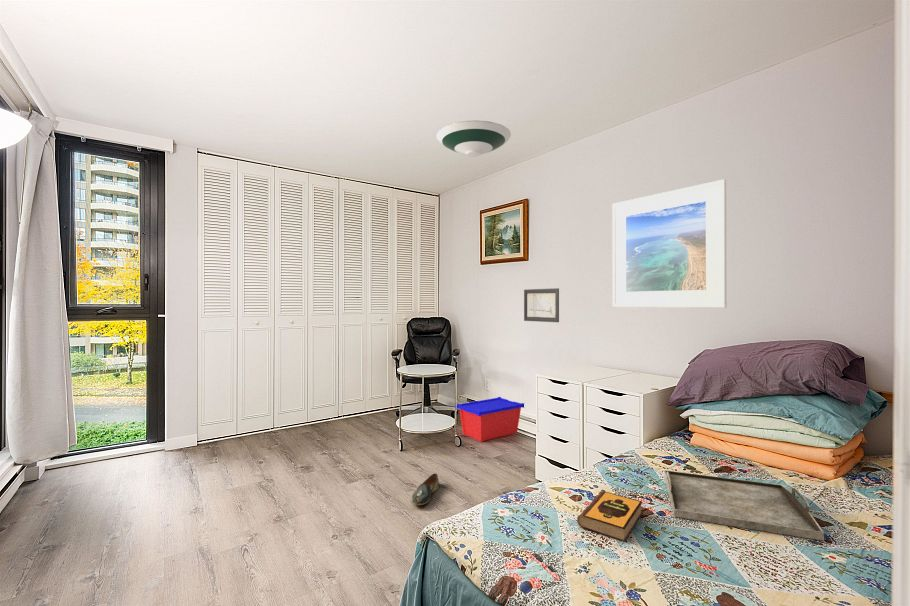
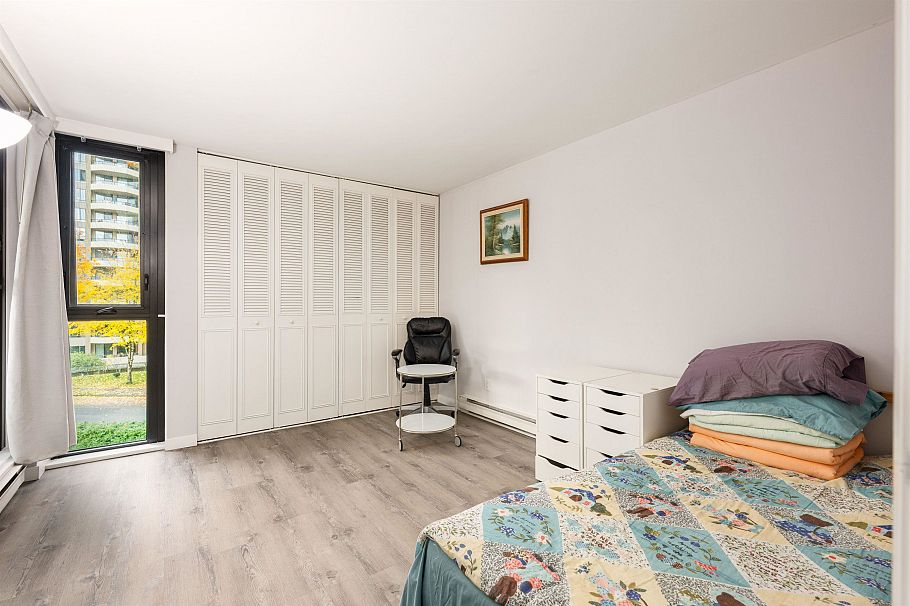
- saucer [436,120,512,158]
- hardback book [576,490,643,542]
- serving tray [663,469,825,542]
- storage bin [454,396,525,443]
- wall art [523,287,560,323]
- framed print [611,178,727,309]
- shoe [411,473,440,506]
